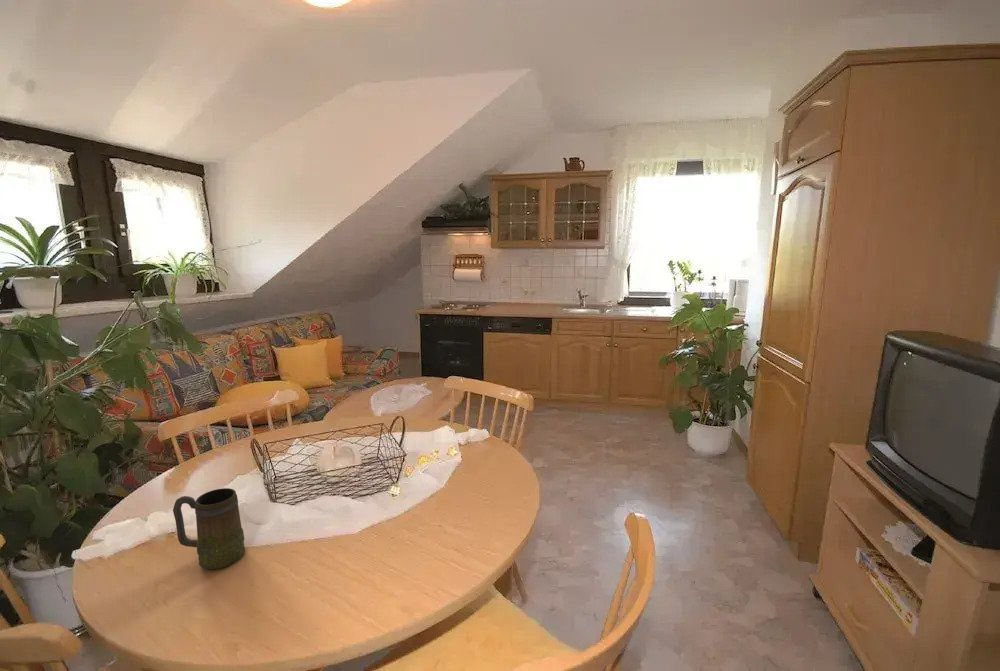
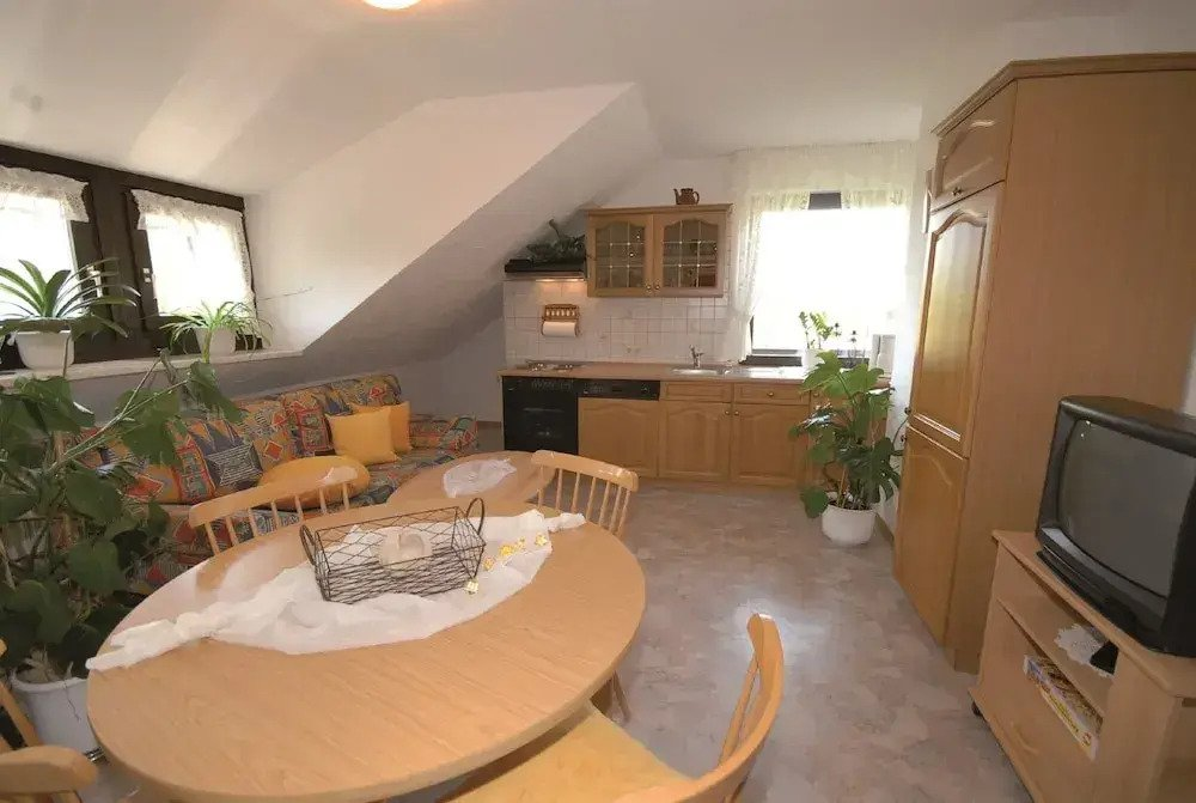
- mug [172,487,246,570]
